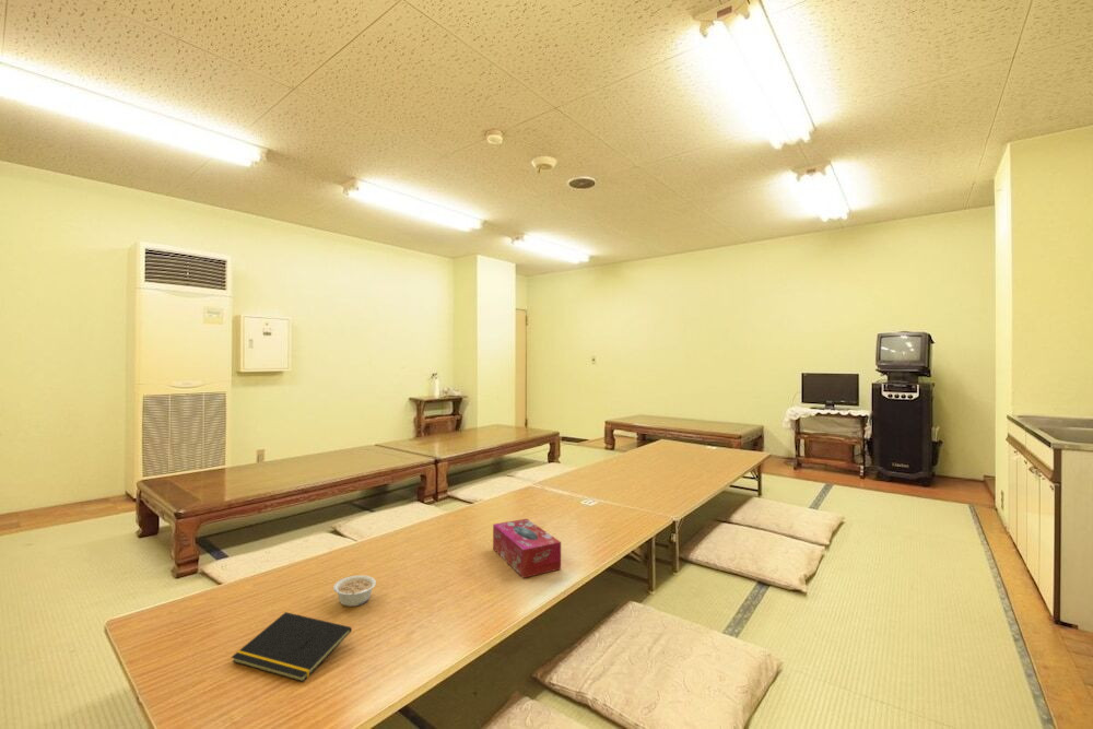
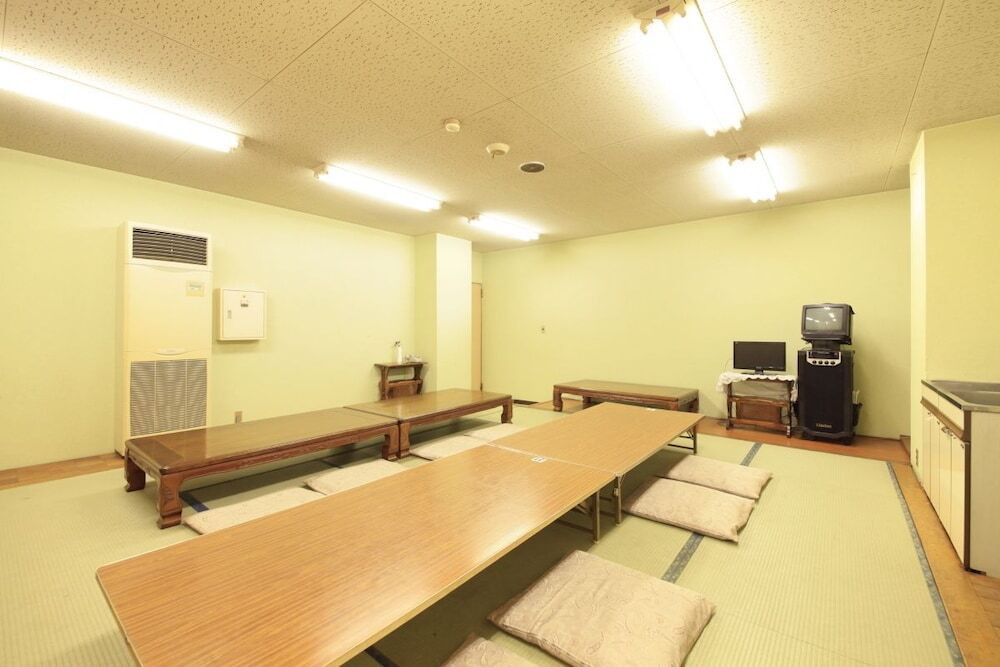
- legume [332,574,377,608]
- notepad [231,611,353,683]
- tissue box [492,518,562,579]
